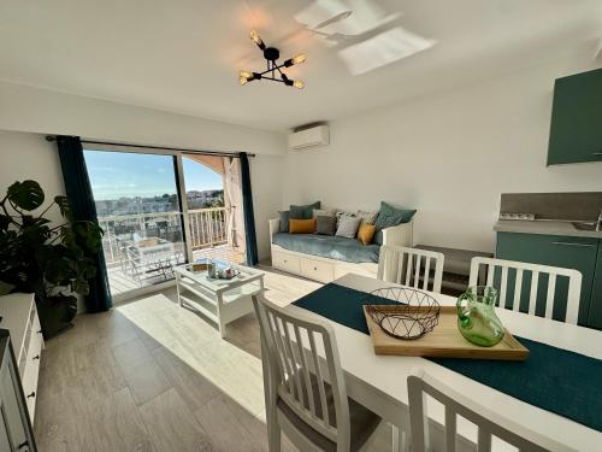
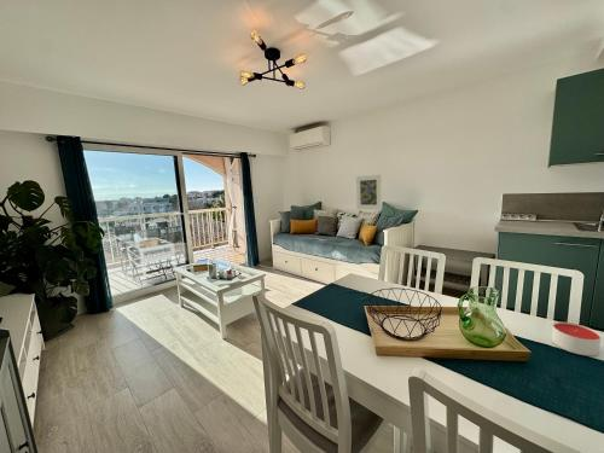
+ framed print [355,174,383,210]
+ candle [551,321,602,356]
